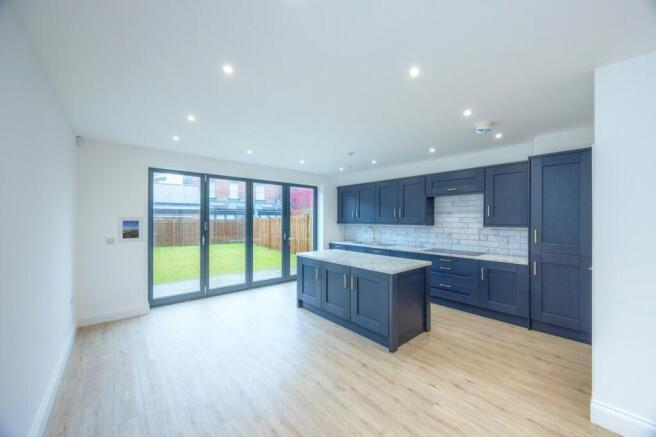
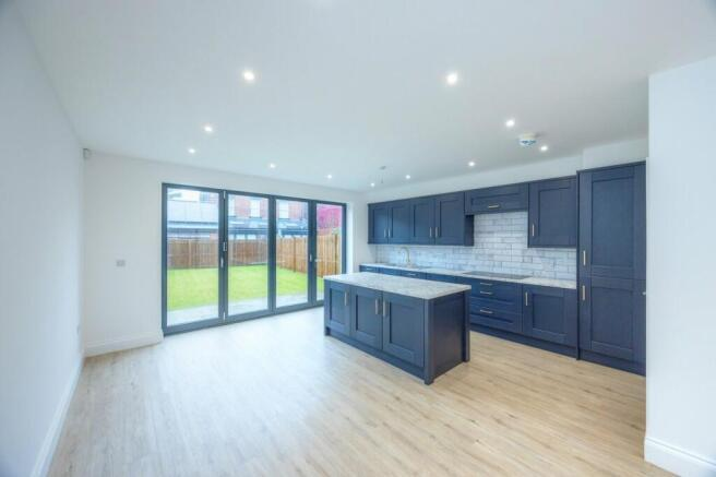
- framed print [117,216,144,244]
